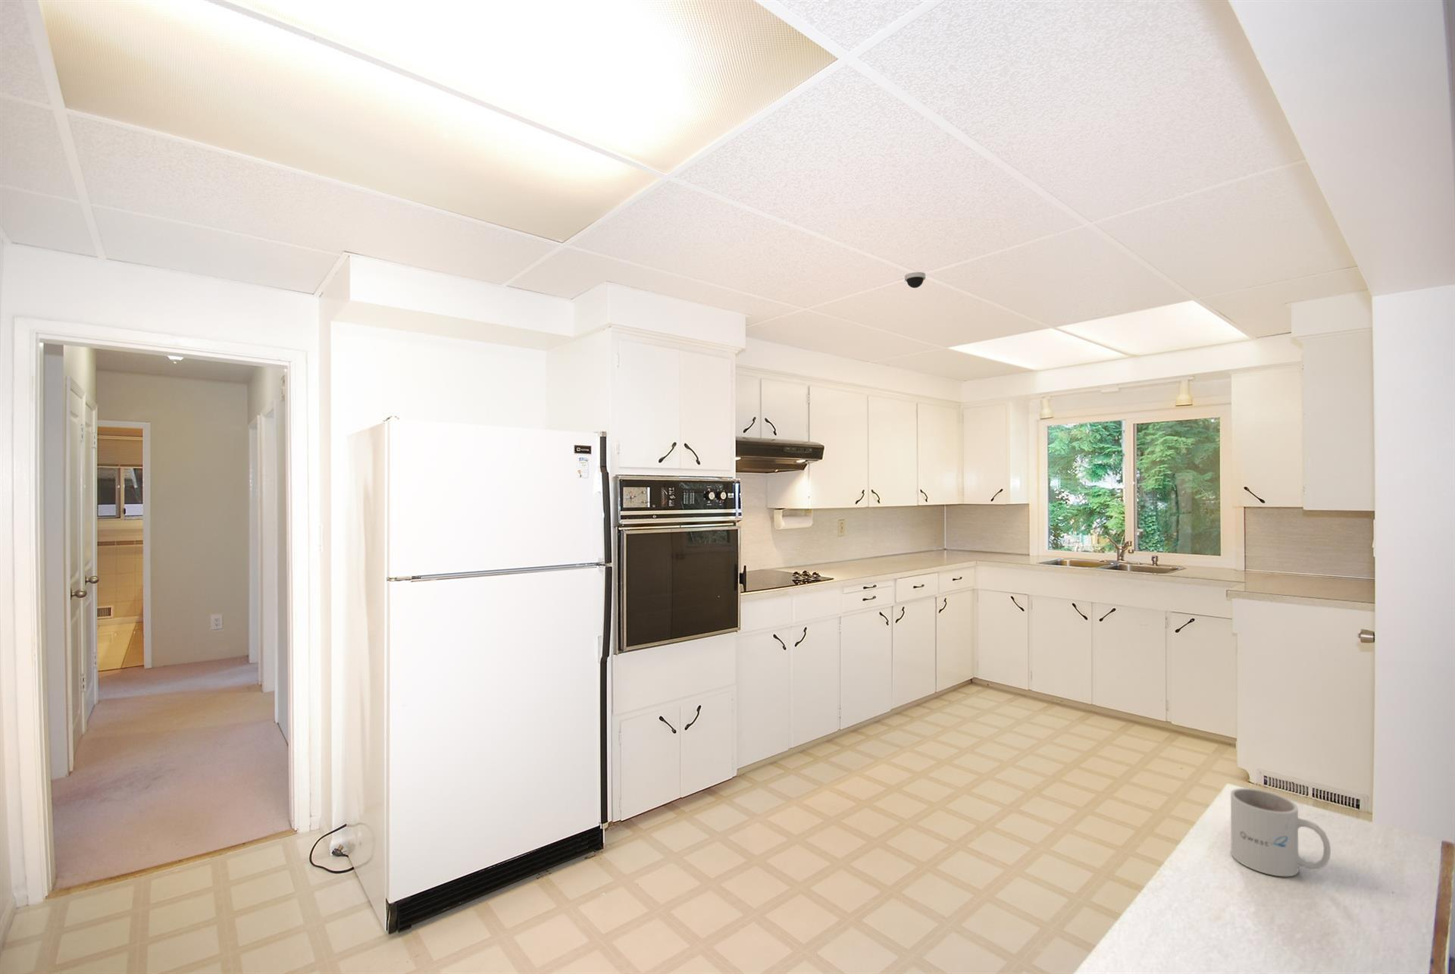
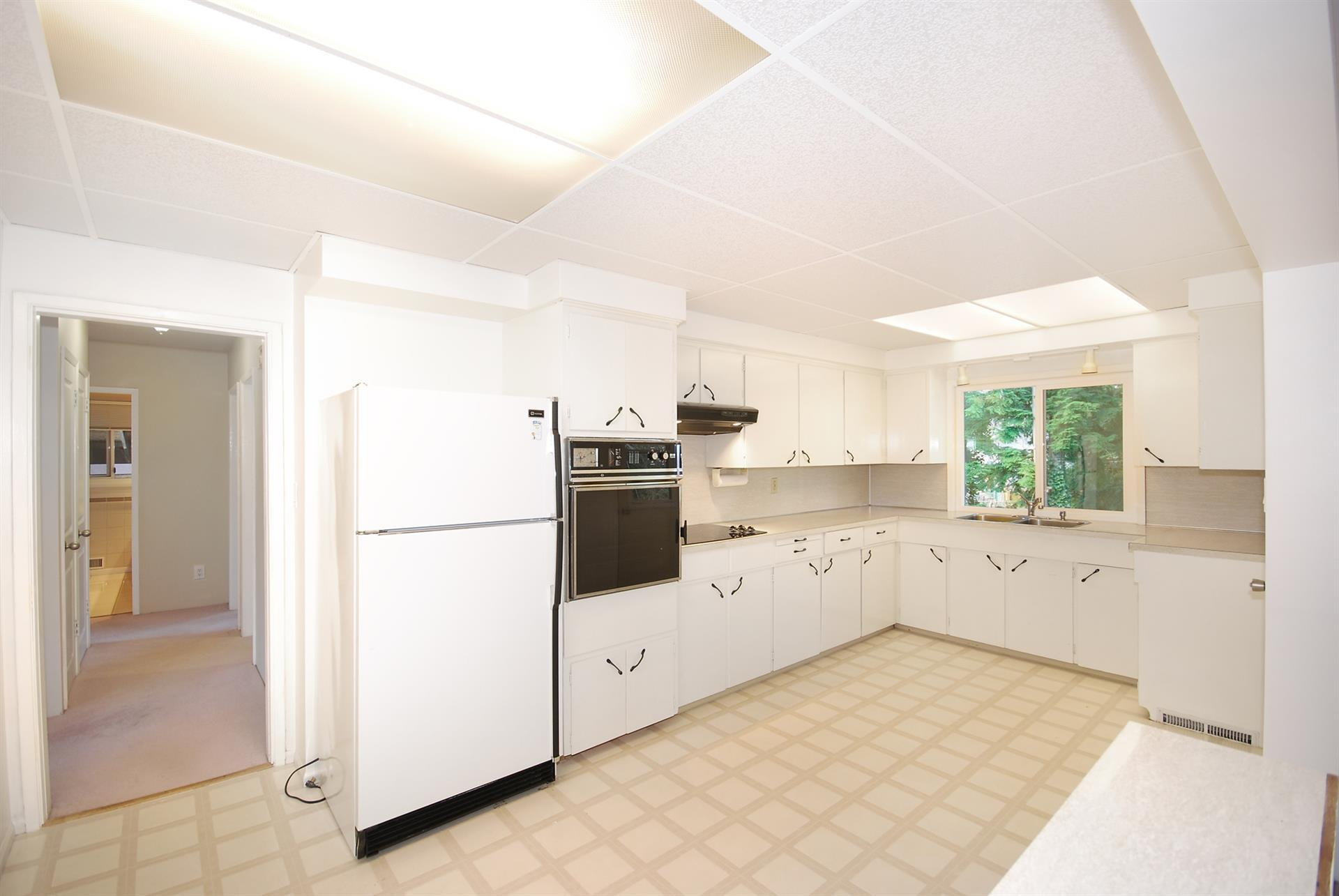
- mug [1230,787,1331,877]
- dome security camera [904,272,926,289]
